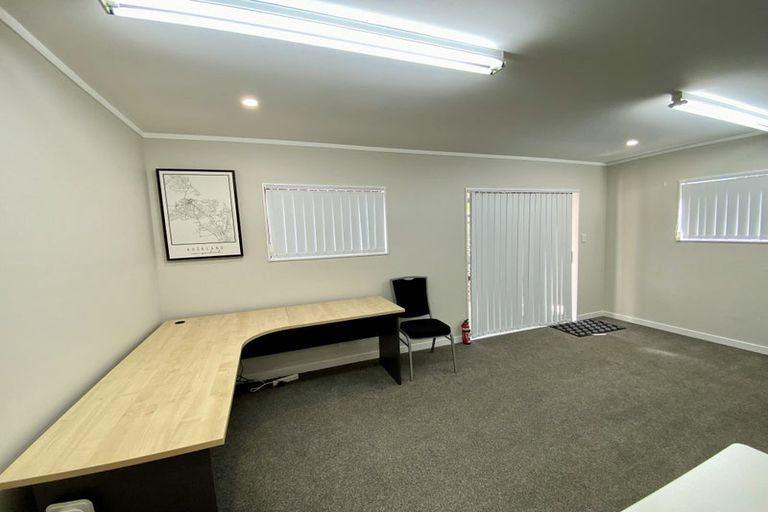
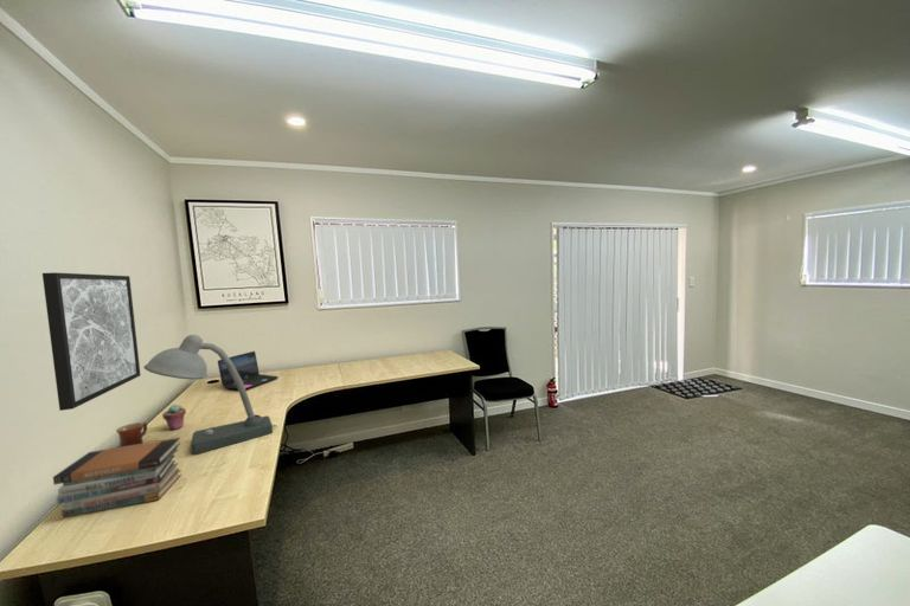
+ wall art [41,271,141,412]
+ potted succulent [161,404,187,431]
+ laptop [217,350,280,391]
+ book stack [52,437,182,518]
+ mug [115,421,148,447]
+ desk lamp [142,334,278,456]
